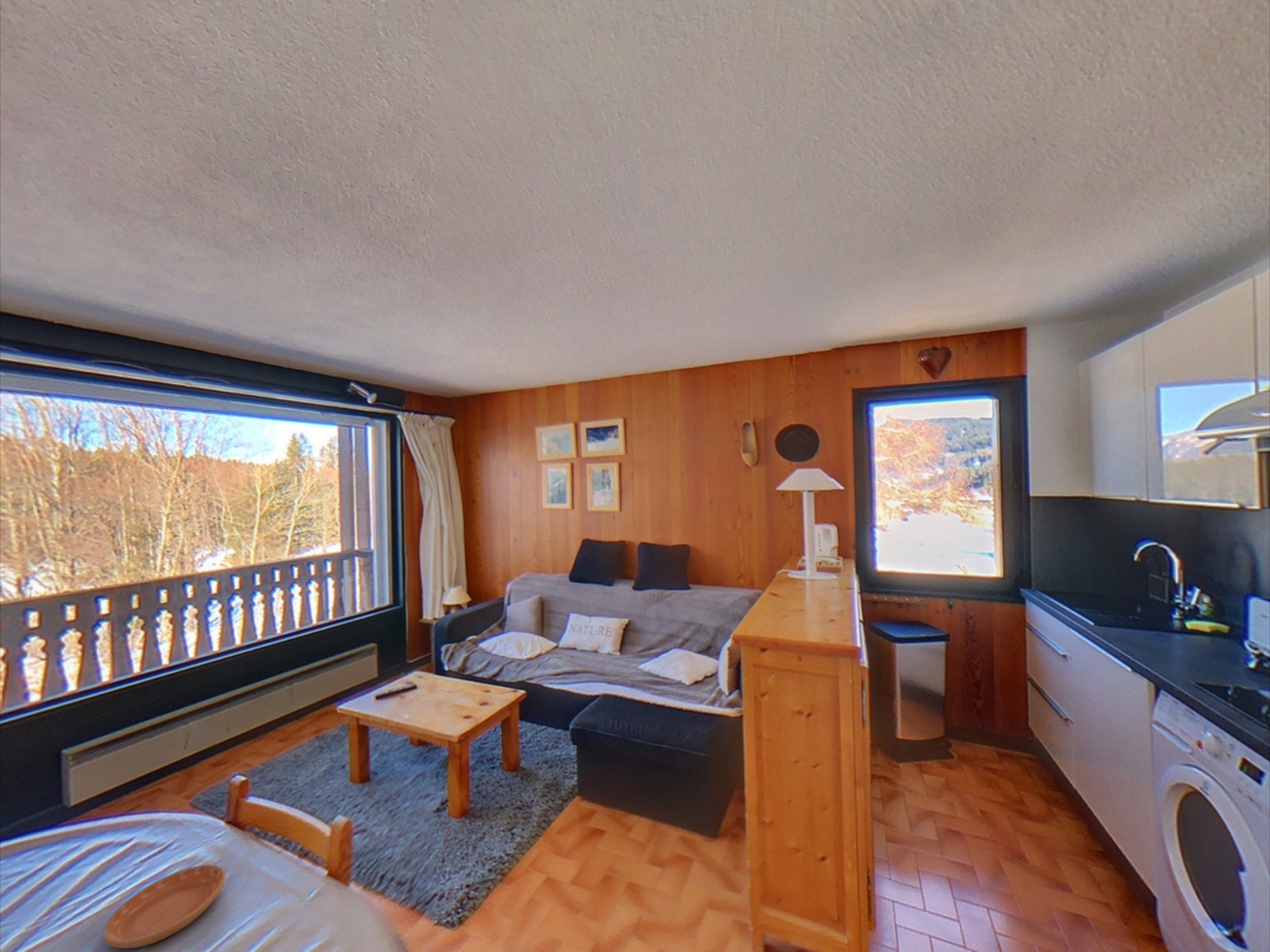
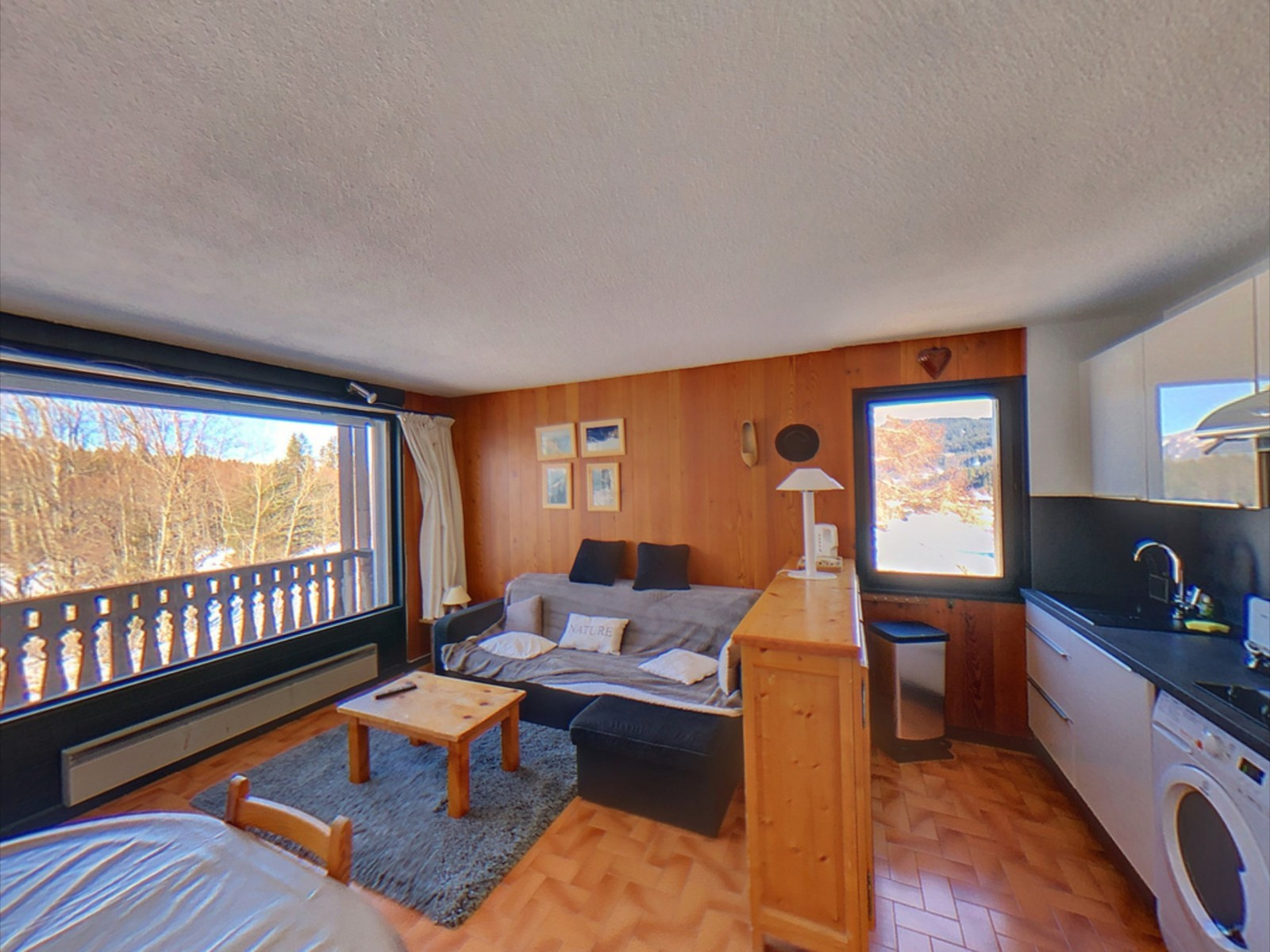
- saucer [102,864,226,949]
